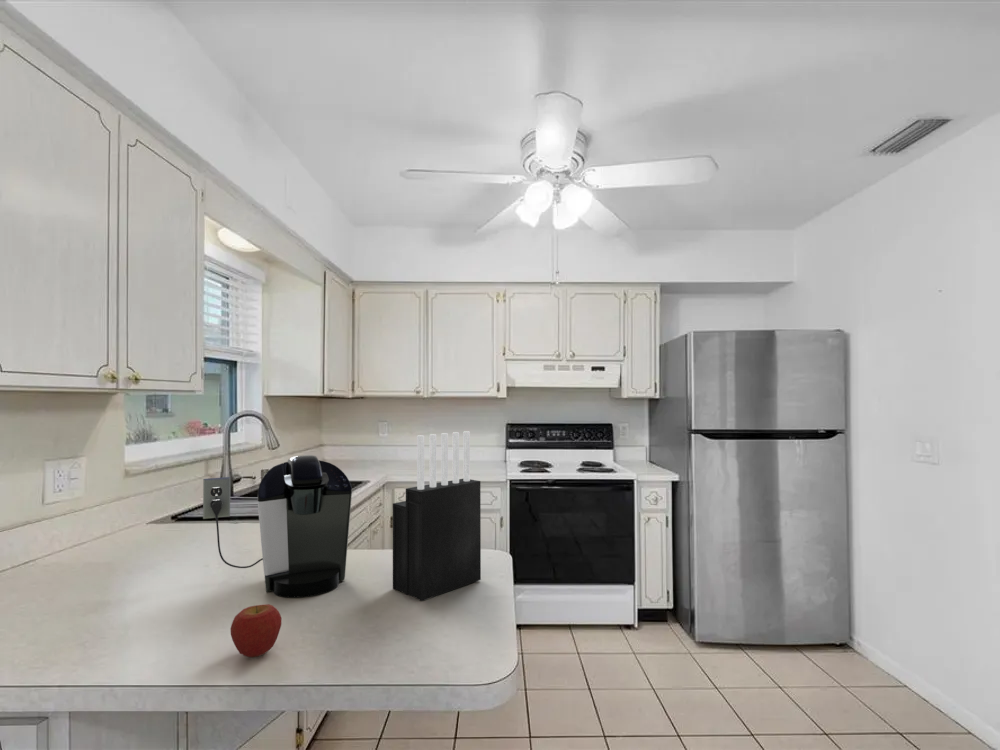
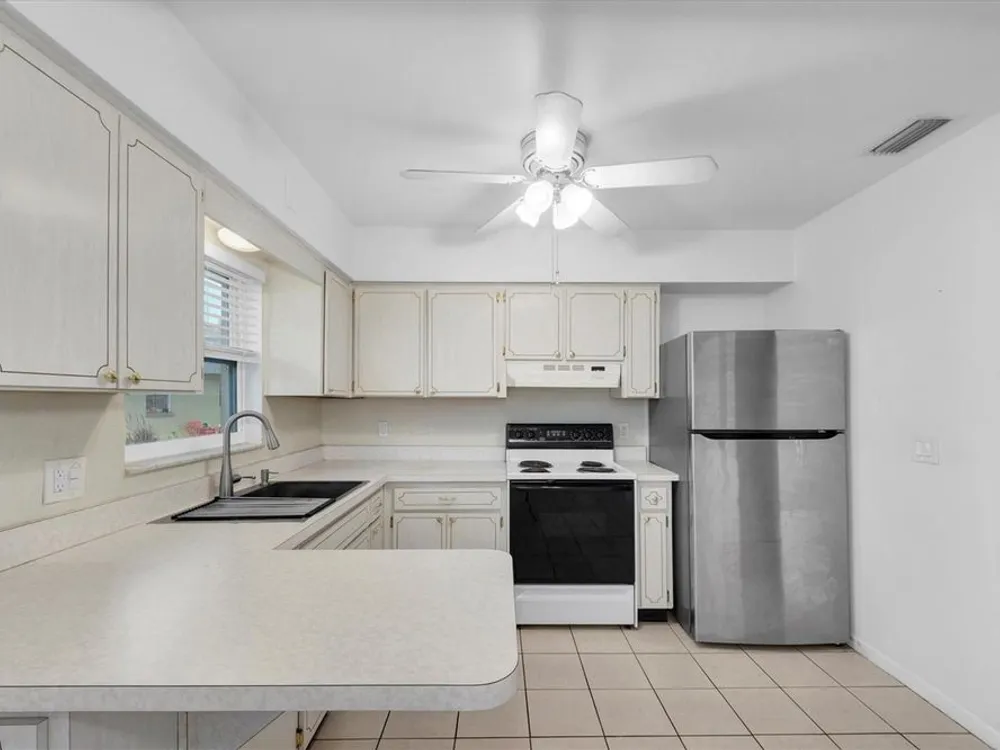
- coffee maker [202,454,353,599]
- apple [230,603,283,658]
- knife block [392,430,482,602]
